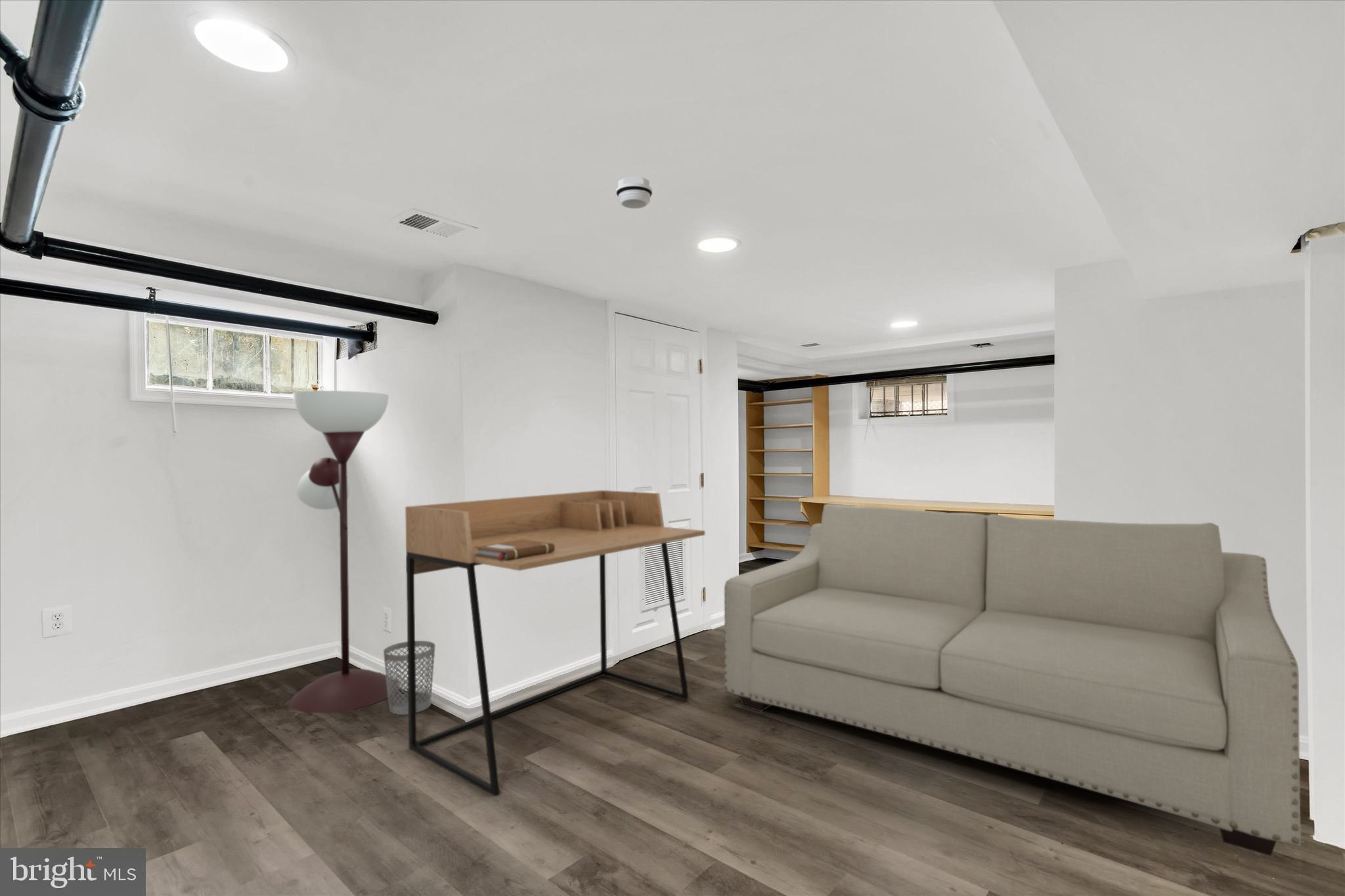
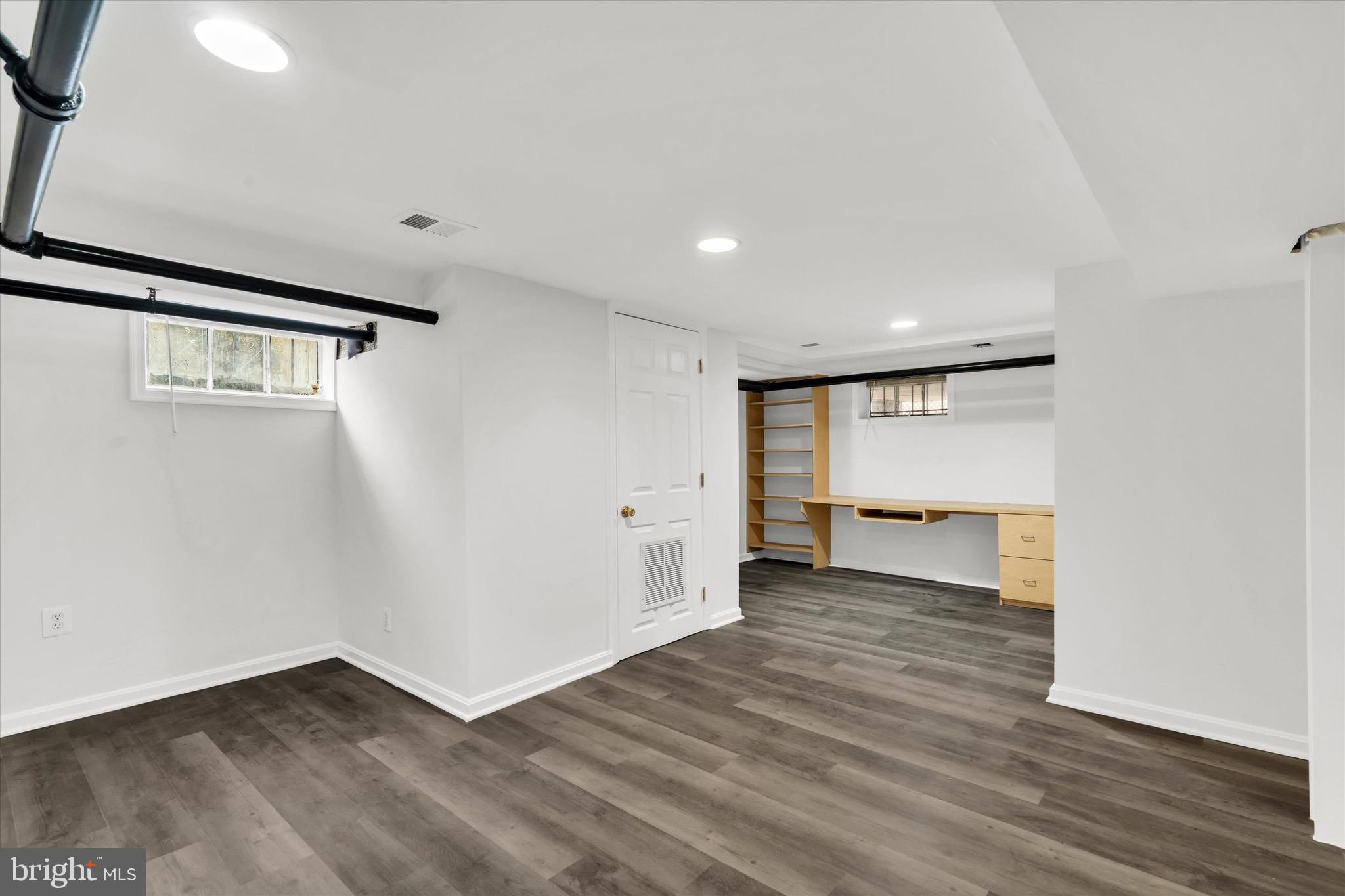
- sofa [724,503,1302,857]
- notebook [475,540,555,561]
- wastebasket [383,640,436,715]
- smoke detector [615,176,653,209]
- desk [405,490,706,797]
- floor lamp [289,390,399,714]
